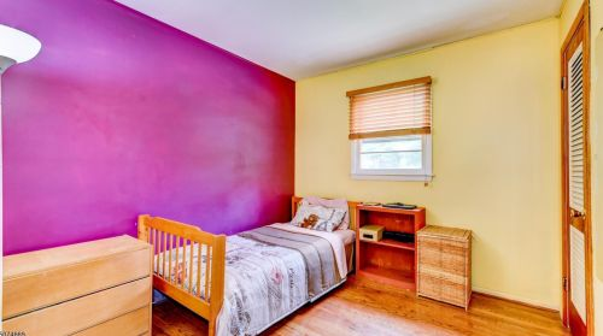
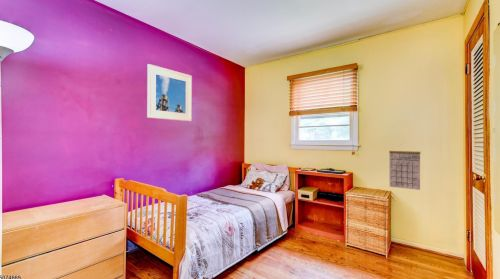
+ calendar [388,144,421,191]
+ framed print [146,63,193,122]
